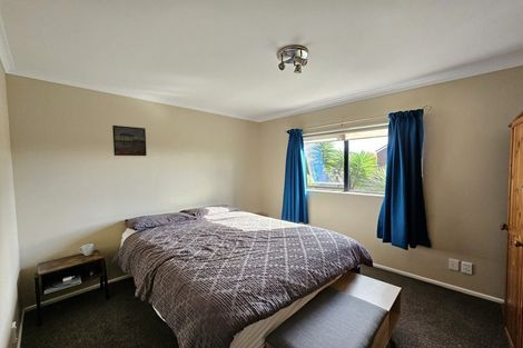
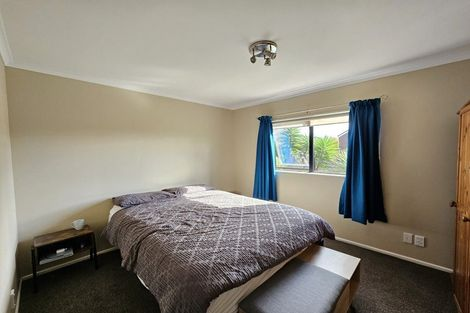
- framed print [111,125,148,157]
